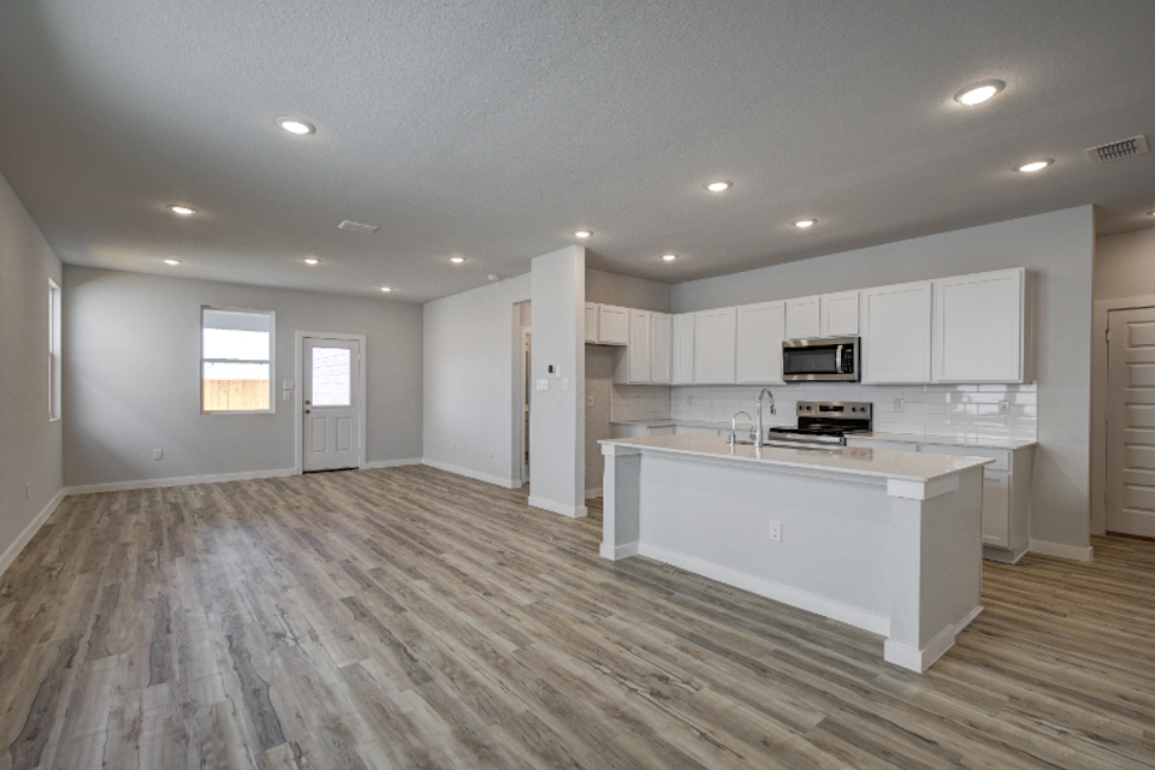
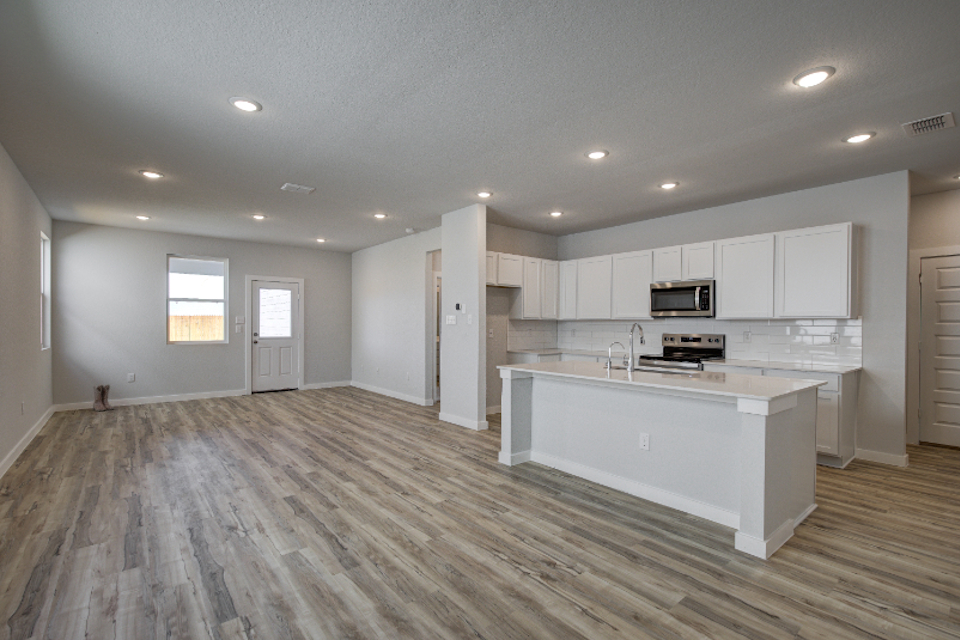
+ boots [92,383,115,412]
